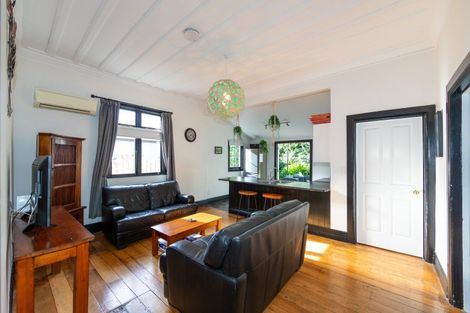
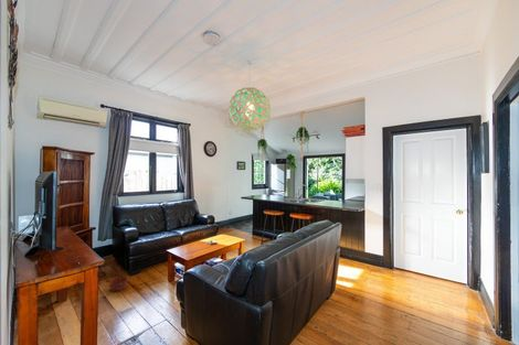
+ basket [108,266,129,292]
